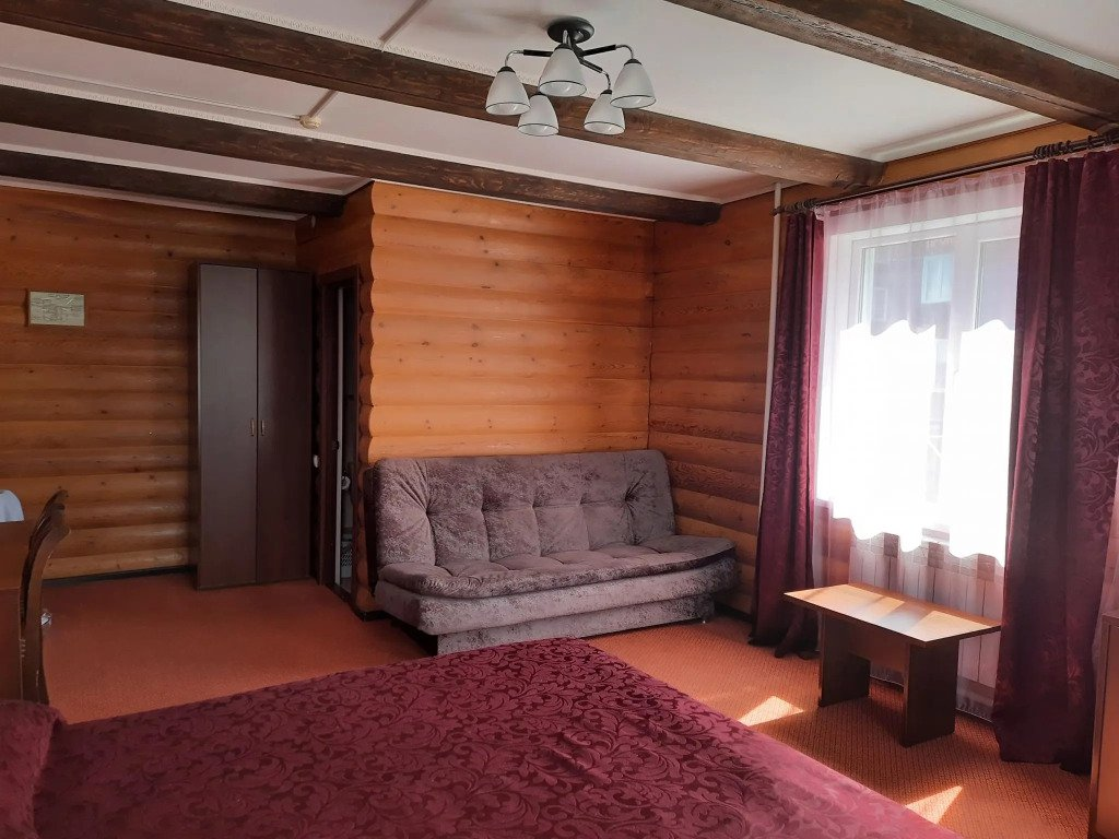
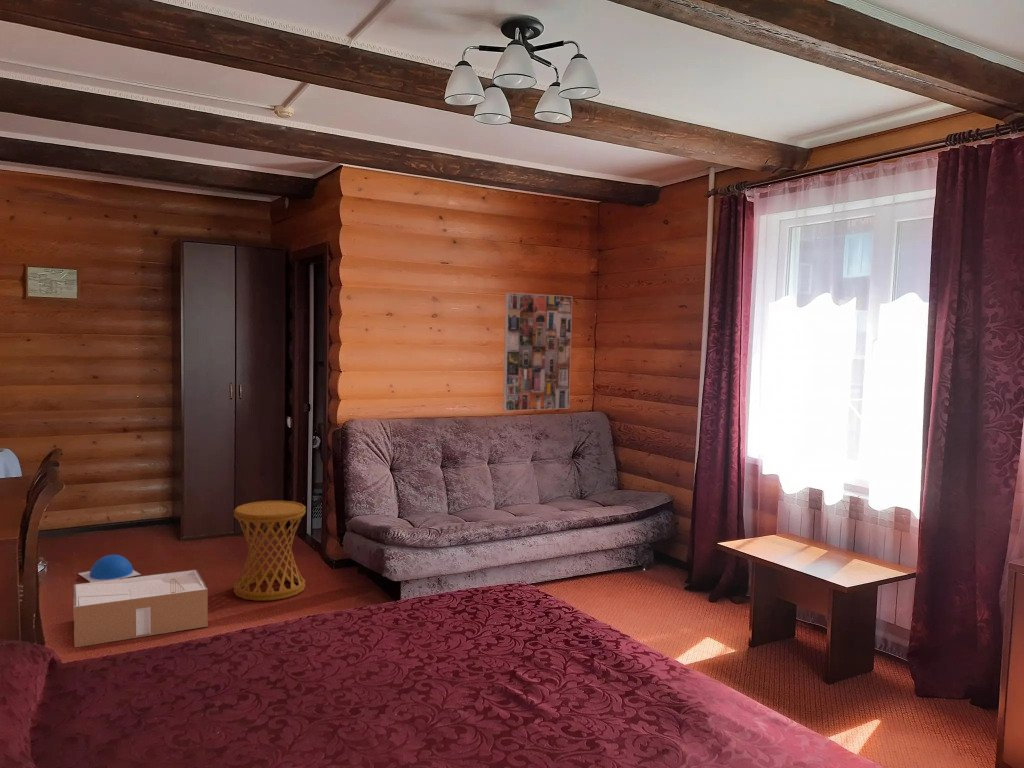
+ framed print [502,292,573,412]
+ side table [233,500,307,602]
+ ball [77,554,142,583]
+ cardboard box [72,569,209,648]
